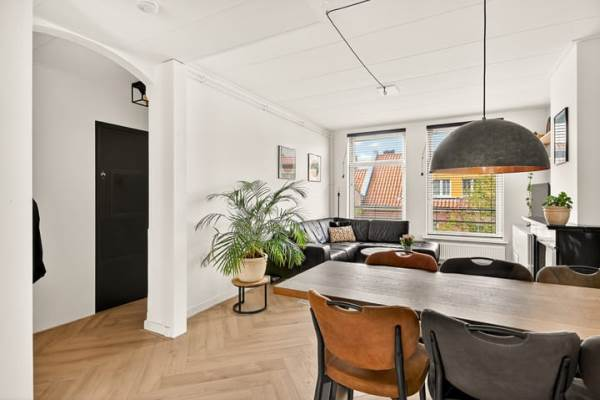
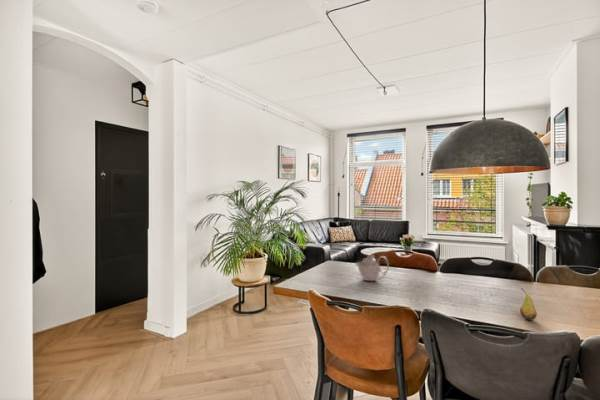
+ fruit [519,288,538,321]
+ teapot [354,253,390,282]
